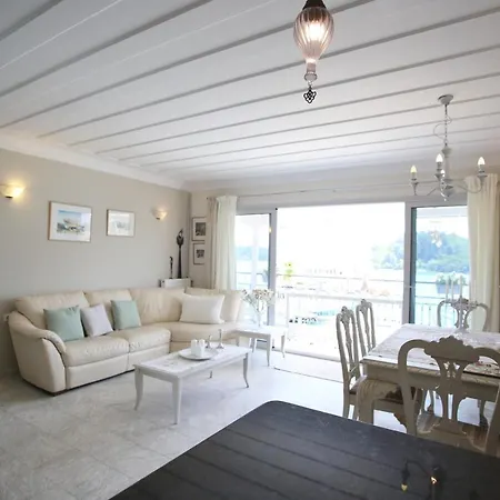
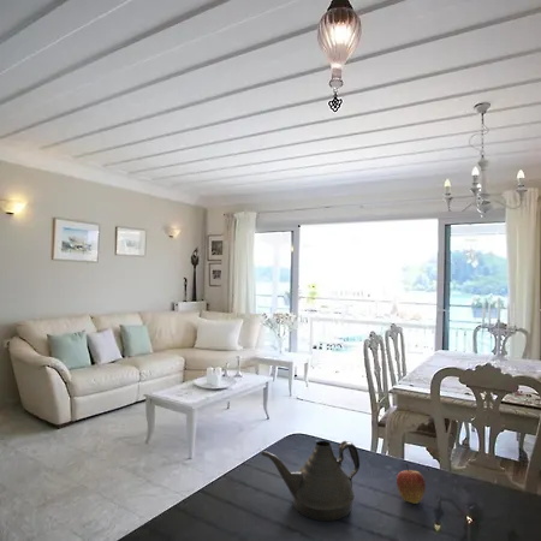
+ fruit [396,463,427,505]
+ teapot [260,440,361,522]
